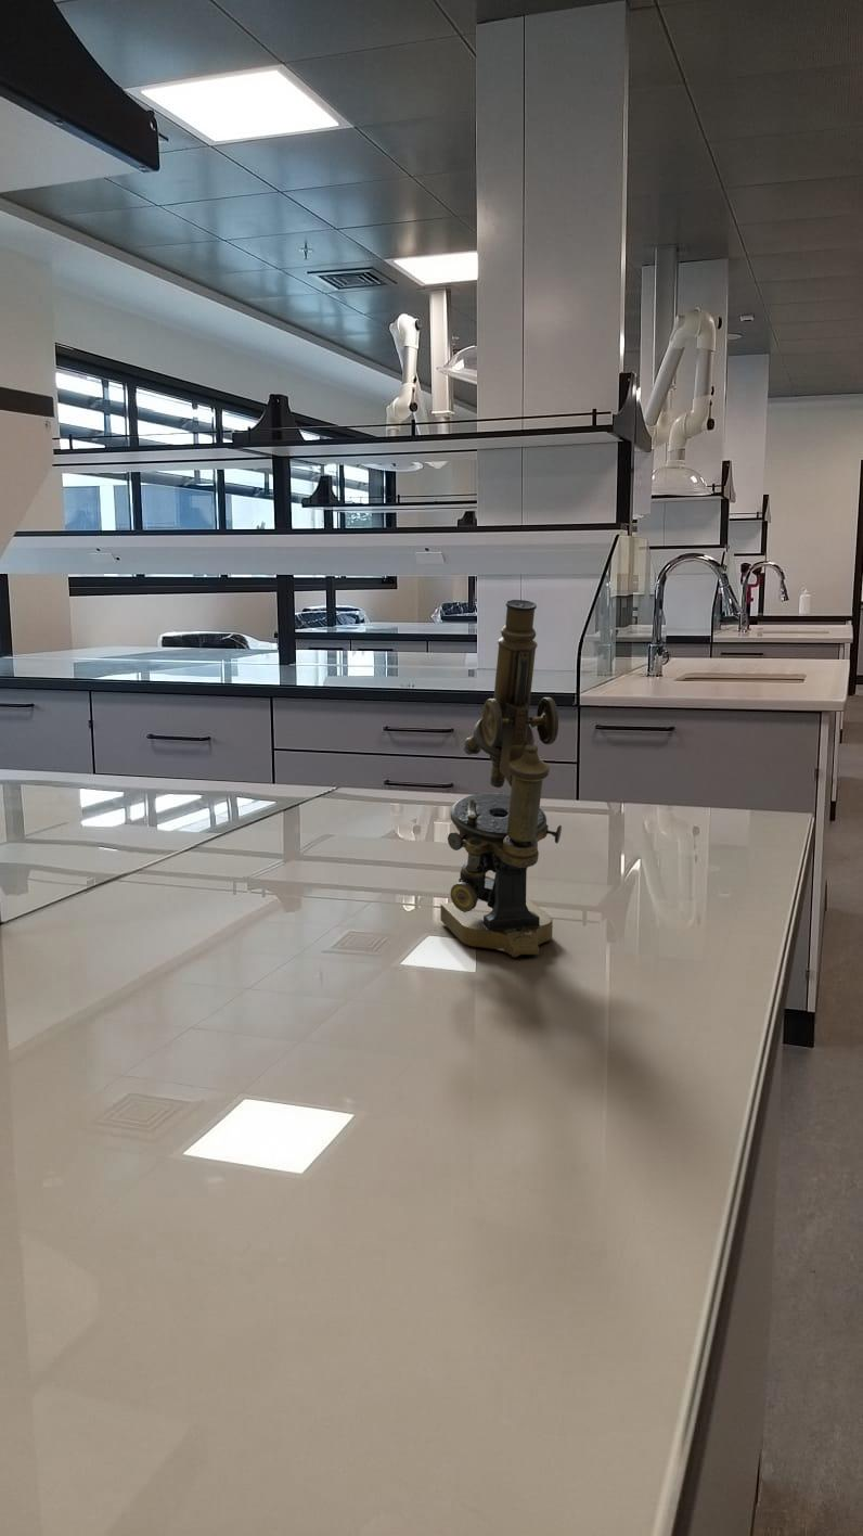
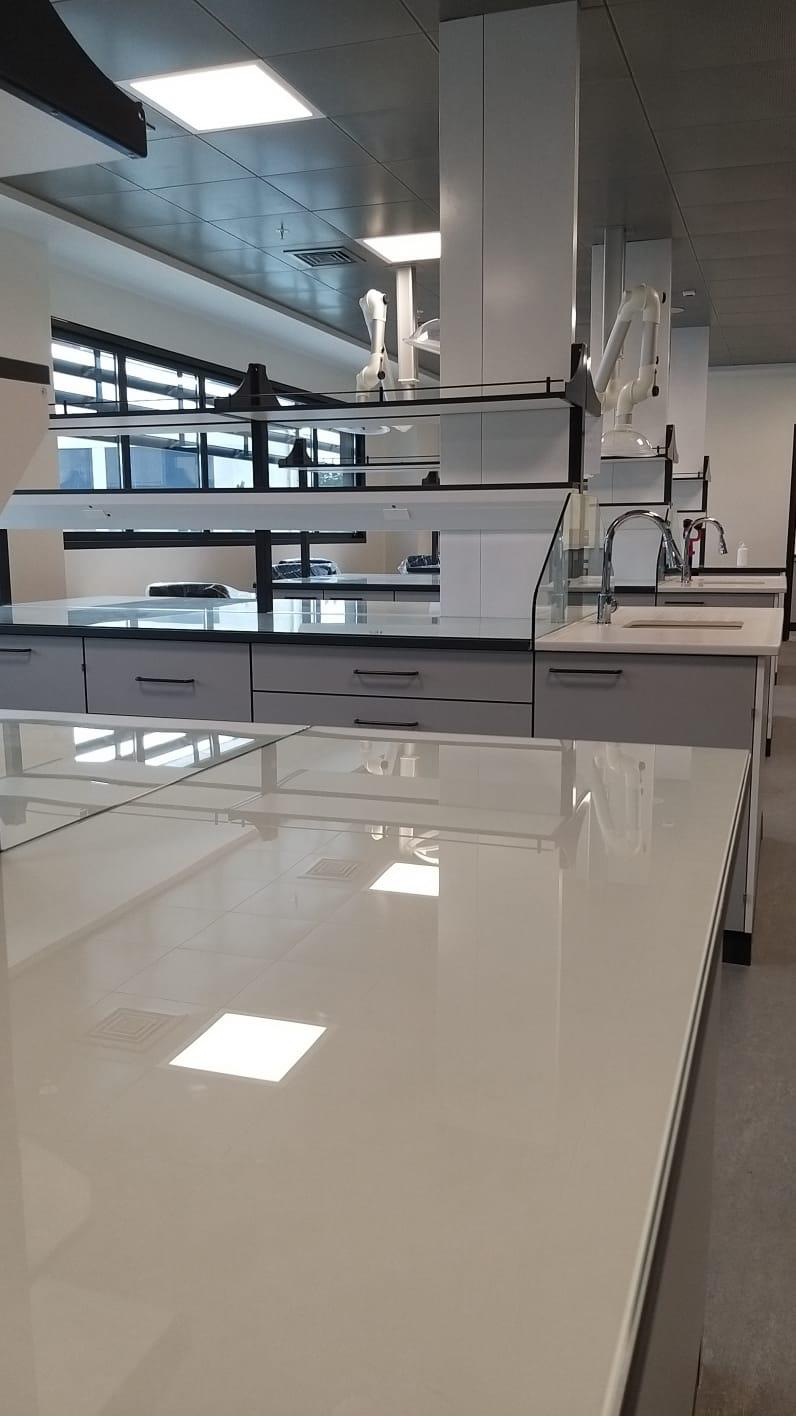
- microscope [439,599,563,958]
